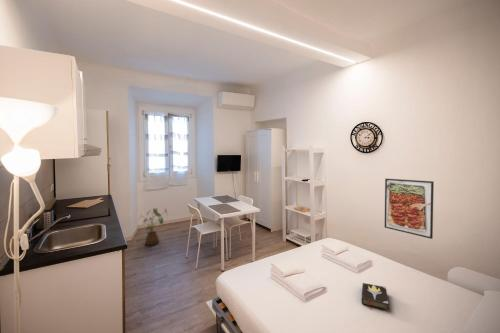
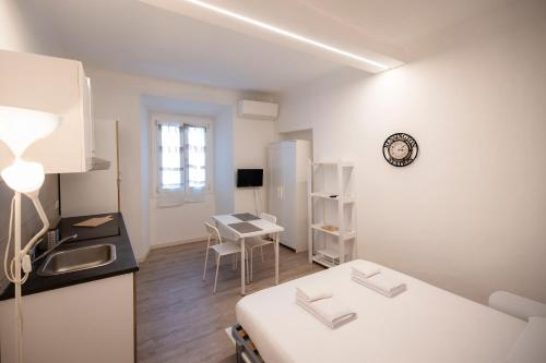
- house plant [137,207,169,246]
- hardback book [361,282,390,312]
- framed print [384,178,435,240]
